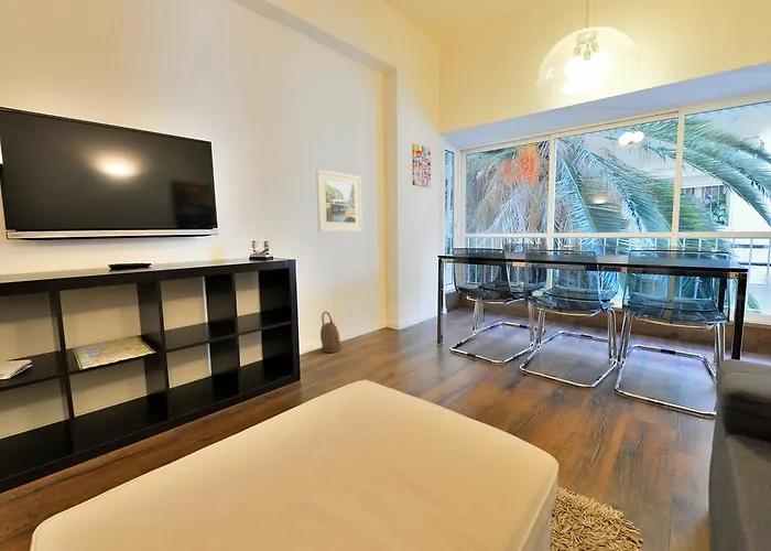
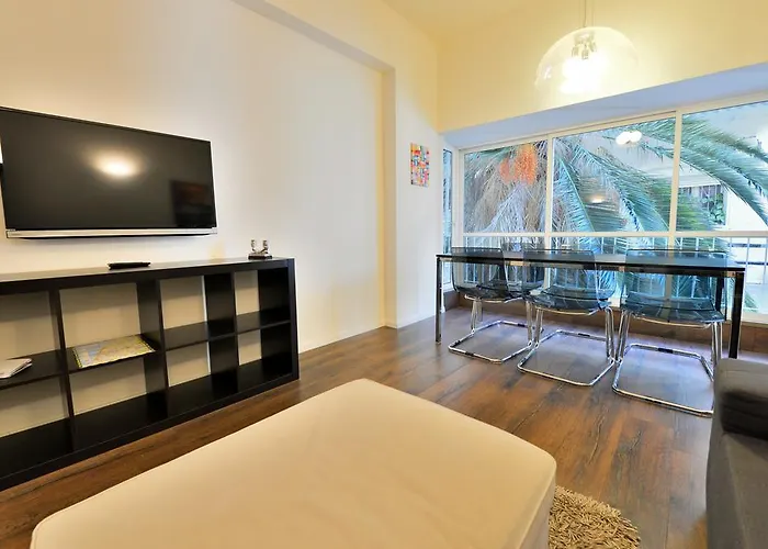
- basket [319,311,341,354]
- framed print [315,169,363,233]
